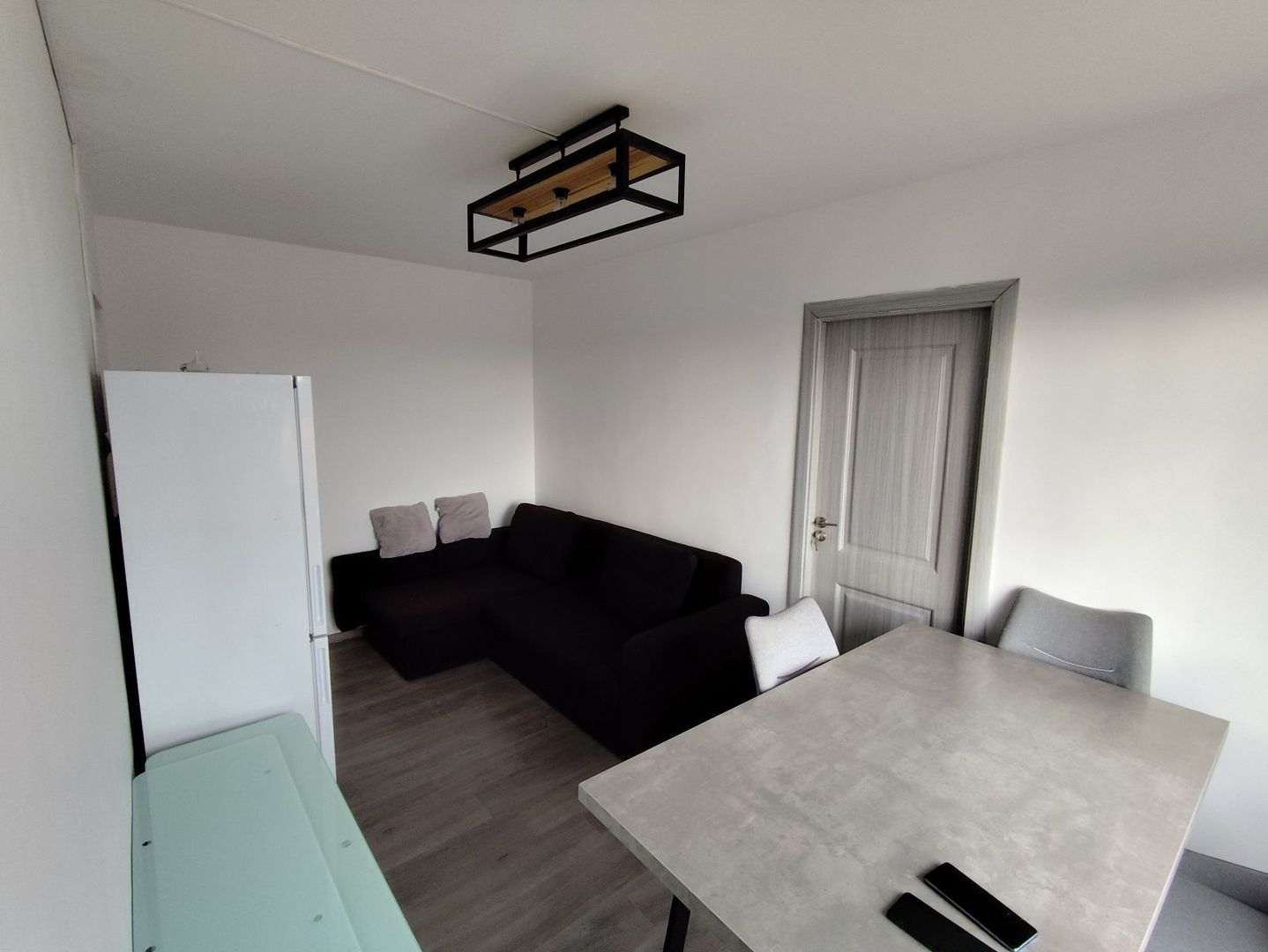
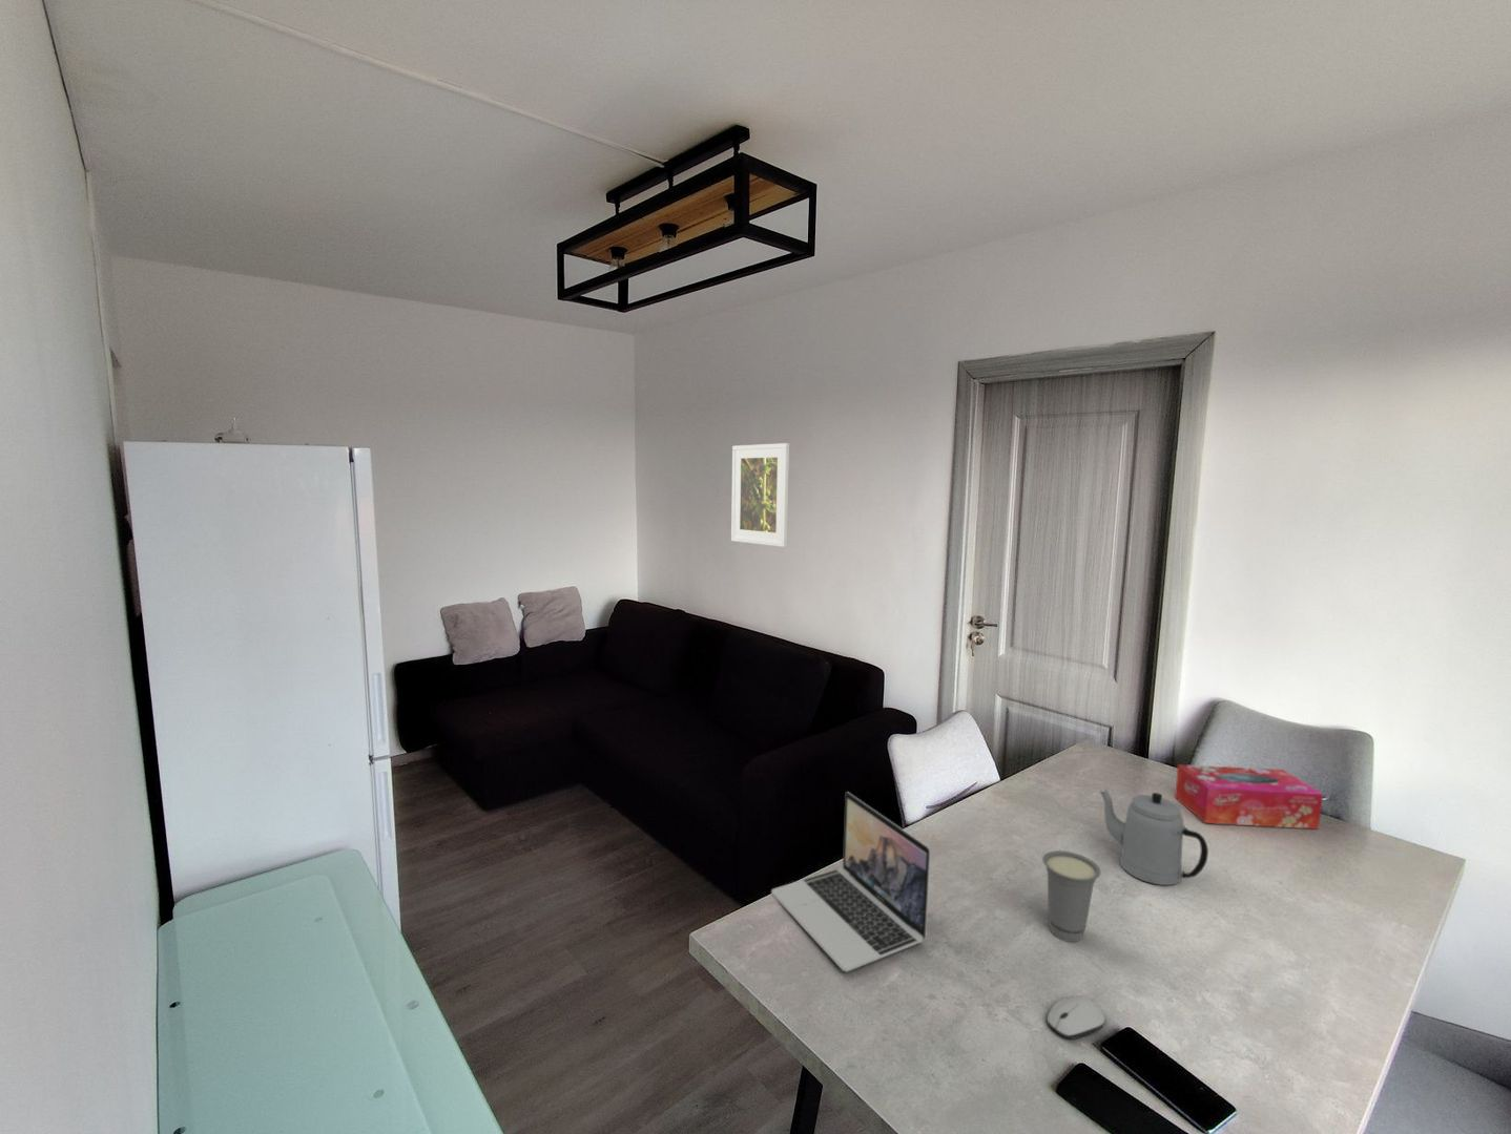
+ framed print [730,442,790,548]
+ laptop [770,791,931,972]
+ cup [1041,849,1102,943]
+ computer mouse [1045,996,1107,1041]
+ tissue box [1174,764,1324,830]
+ teapot [1099,787,1210,886]
